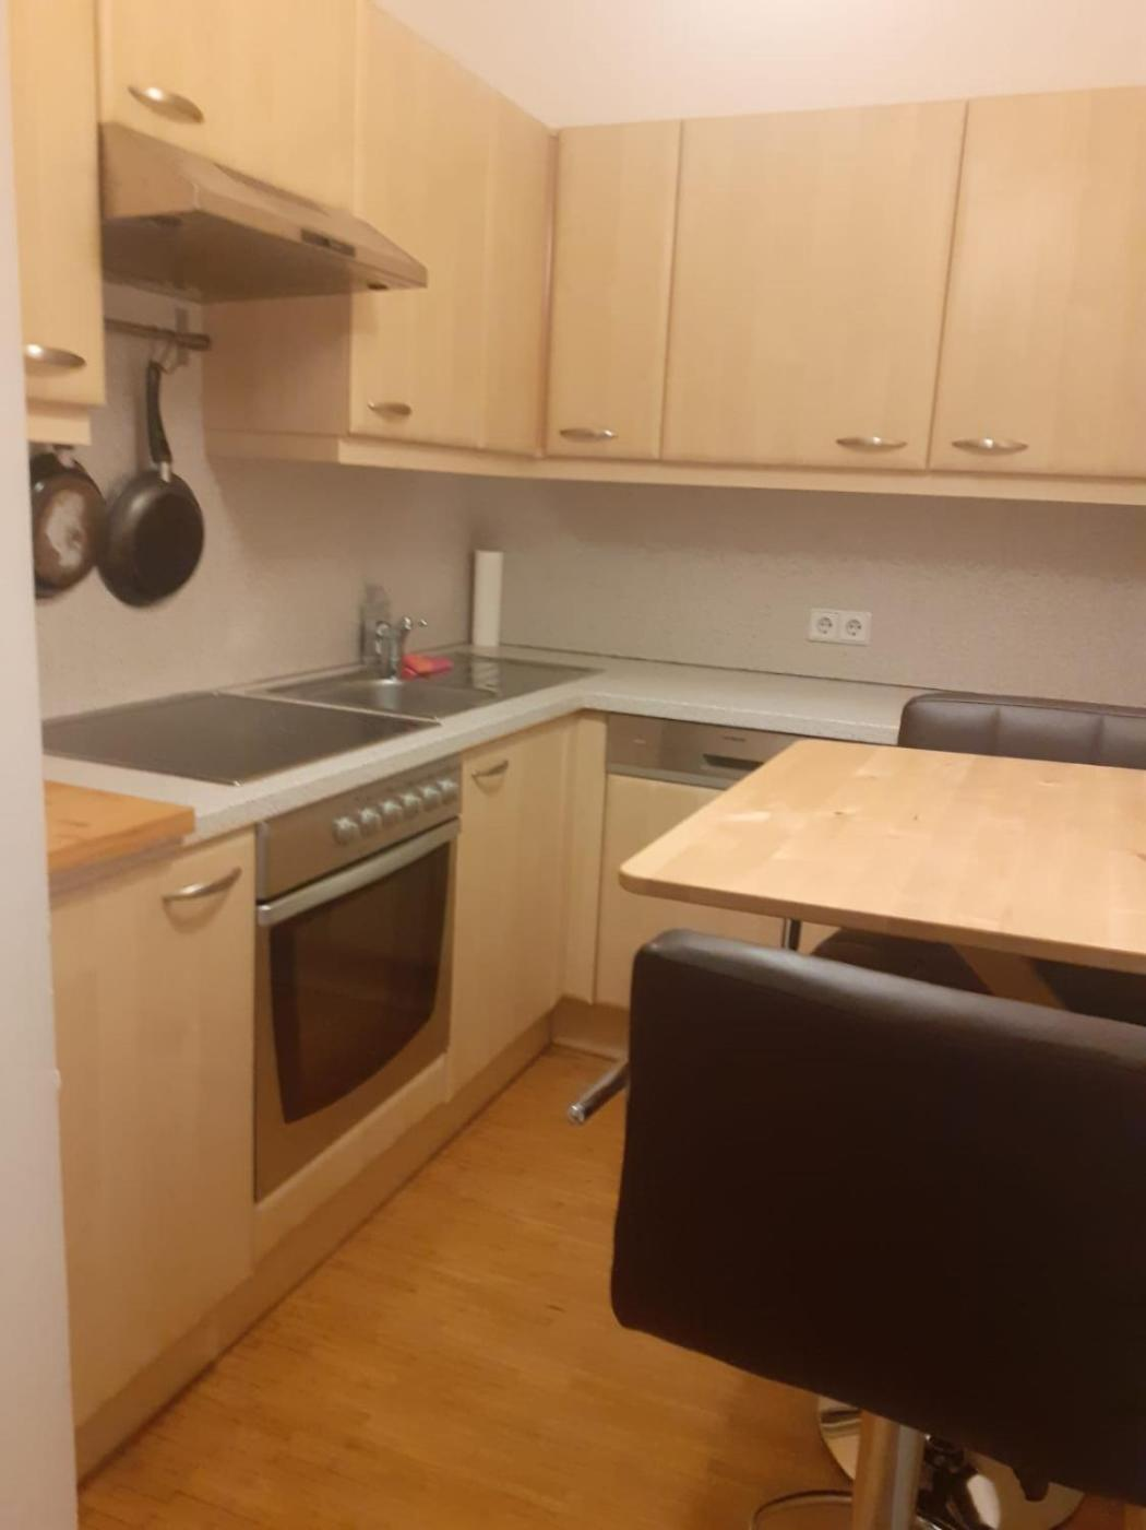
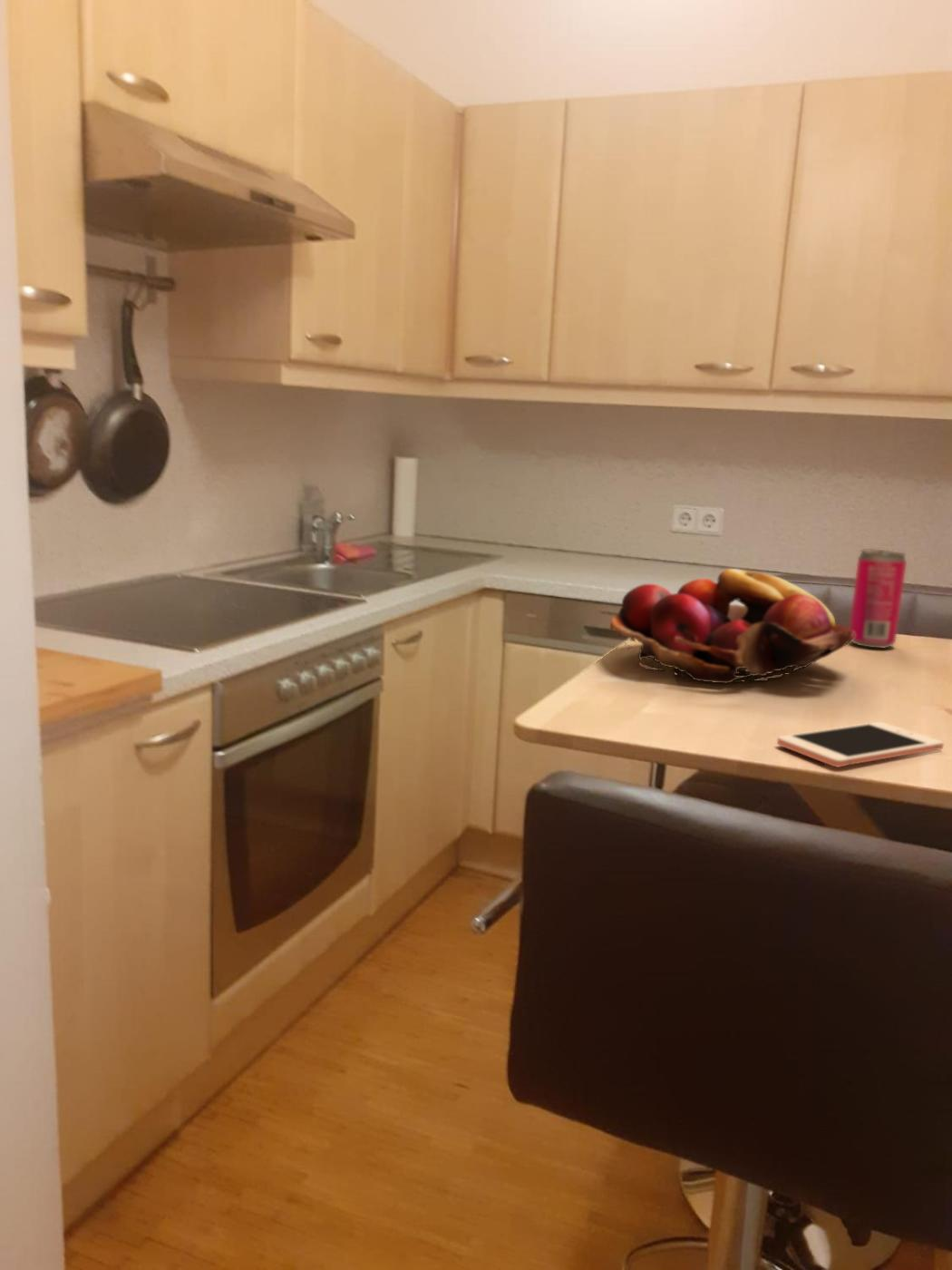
+ fruit basket [609,568,854,684]
+ beverage can [849,549,908,649]
+ cell phone [776,721,945,767]
